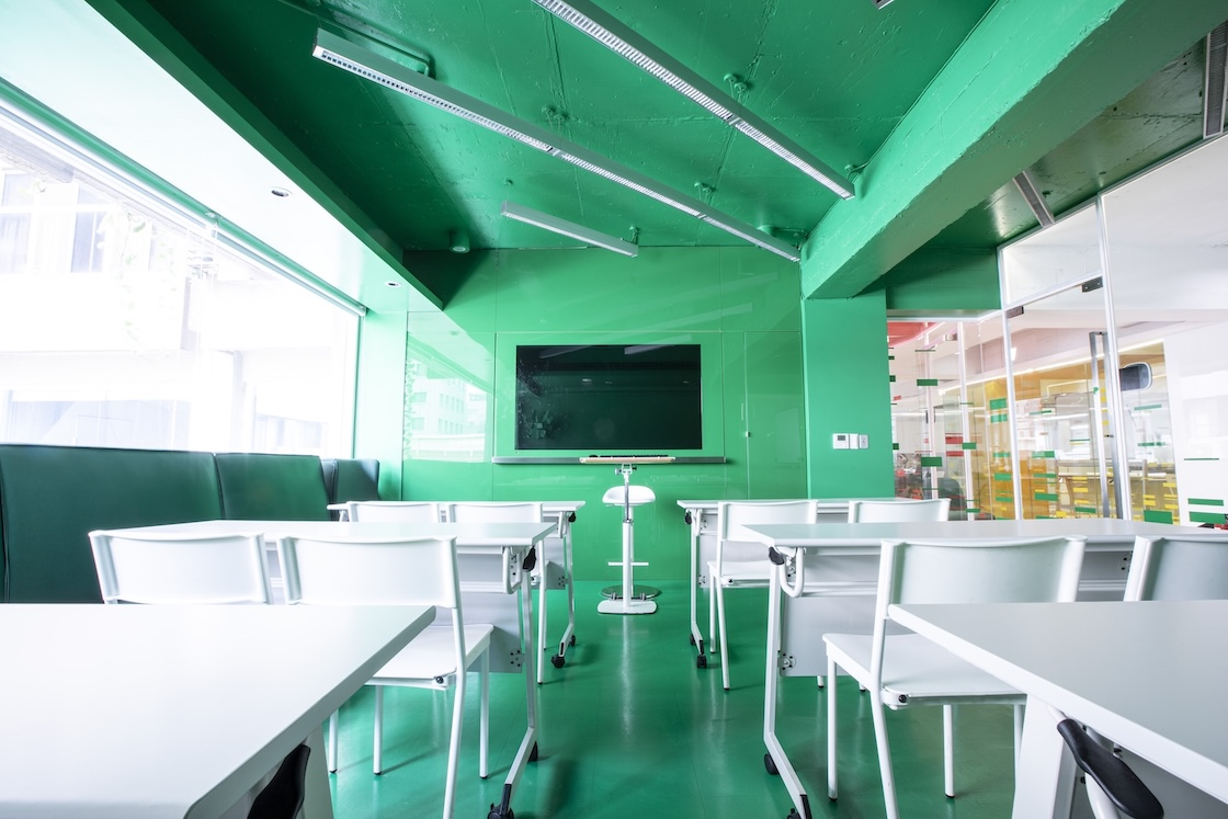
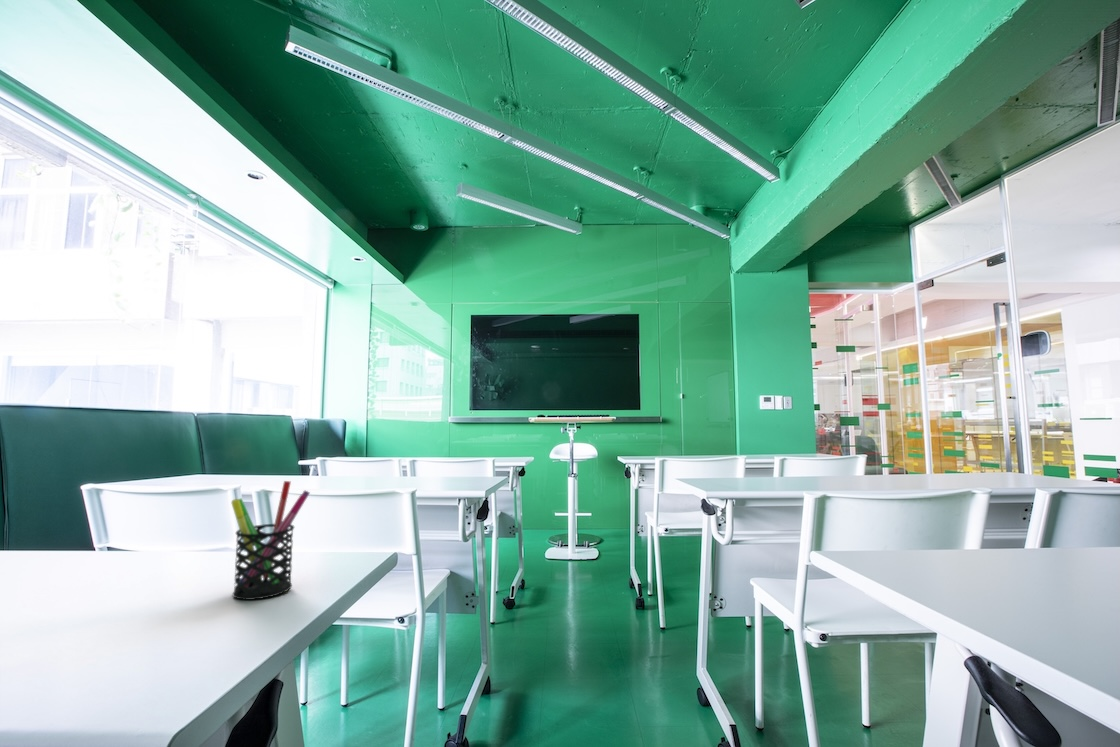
+ pen holder [230,480,311,601]
